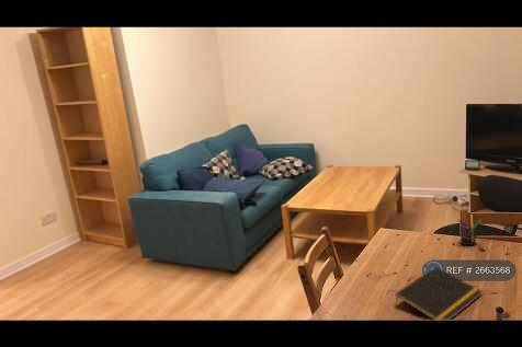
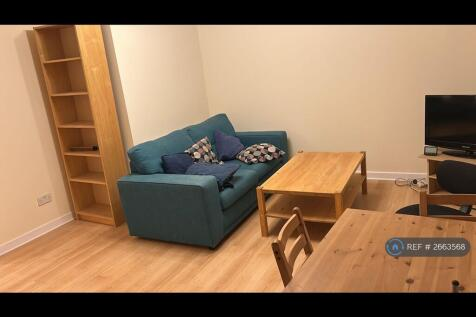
- notepad [394,266,484,321]
- pen holder [457,213,483,246]
